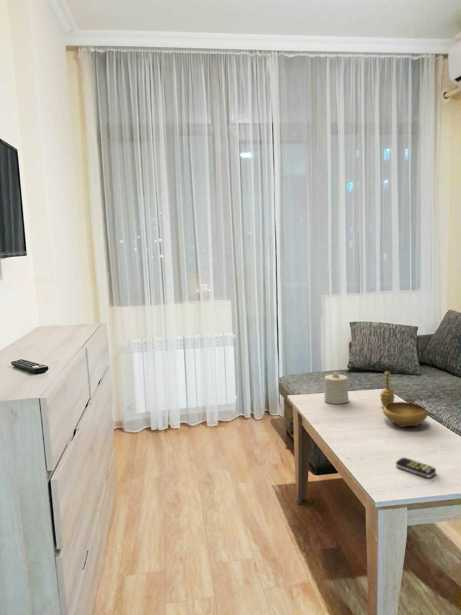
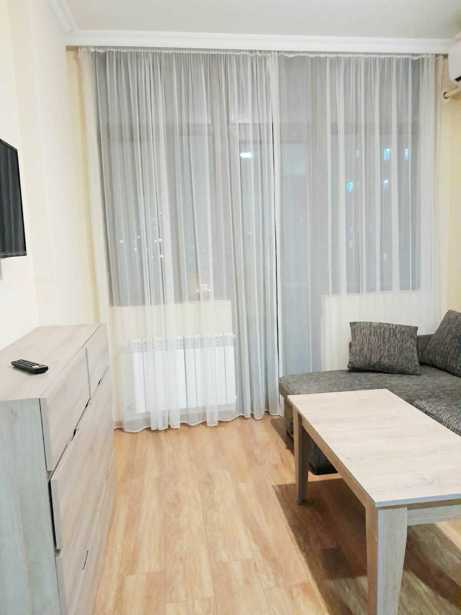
- decorative bowl [379,370,429,428]
- remote control [395,457,437,479]
- candle [323,371,350,405]
